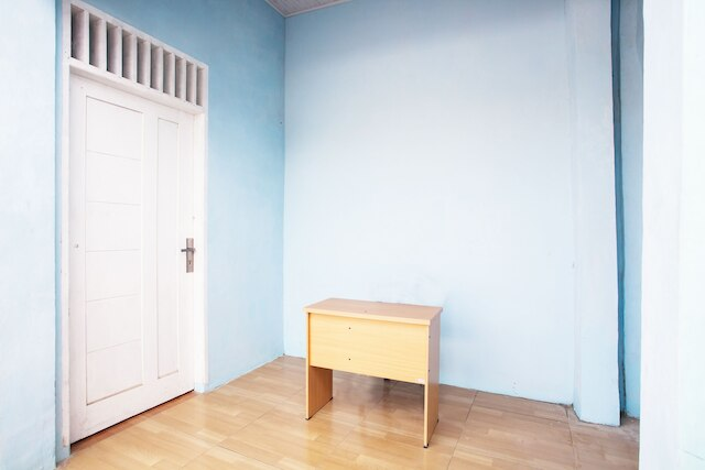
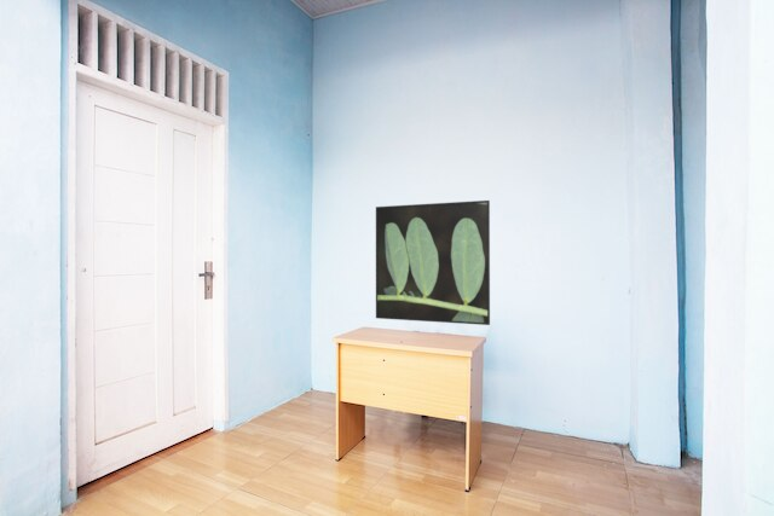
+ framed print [375,199,491,326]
